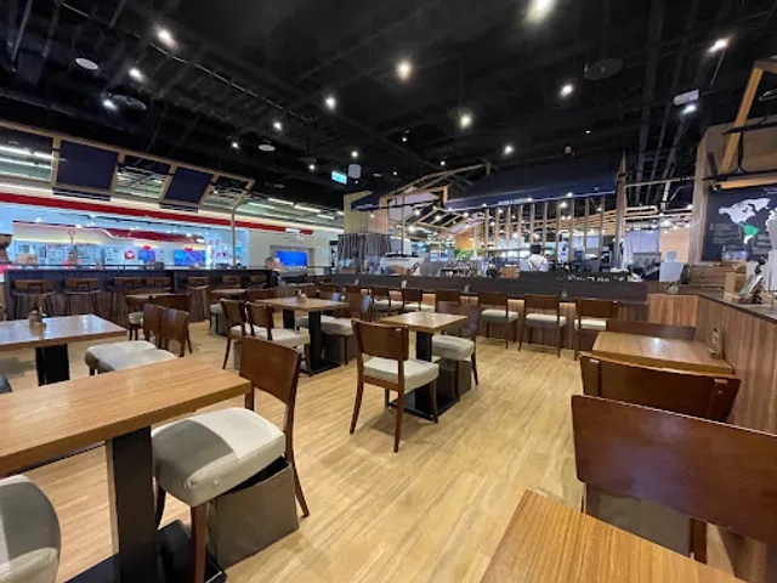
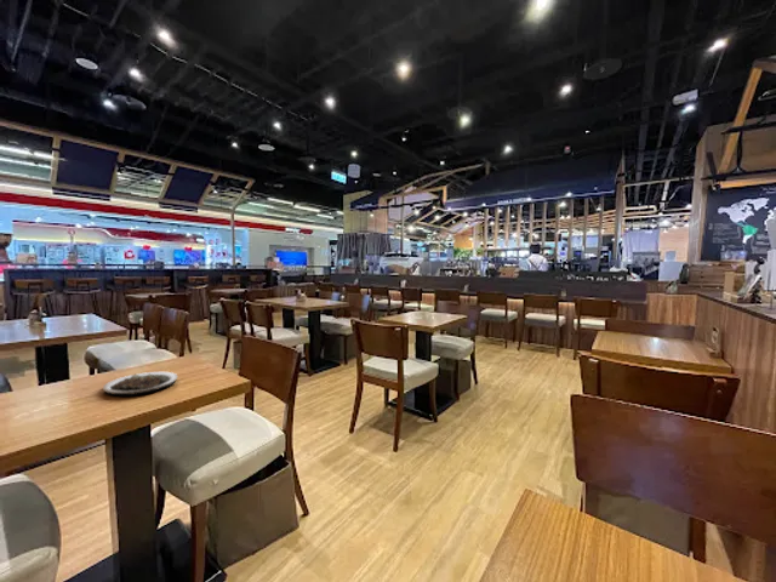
+ plate [102,371,178,396]
